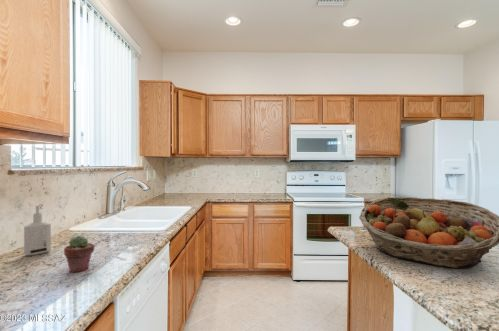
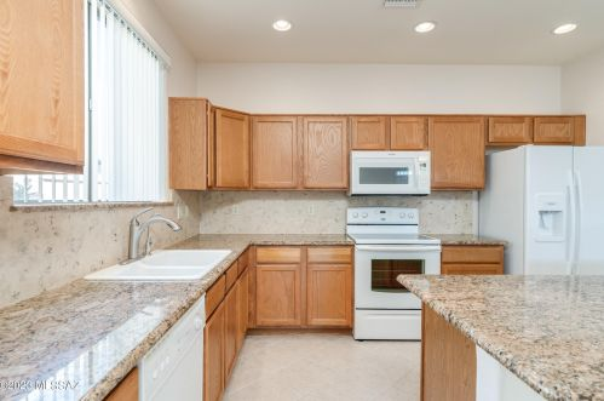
- bottle [23,204,52,257]
- potted succulent [63,235,96,274]
- fruit basket [358,196,499,269]
